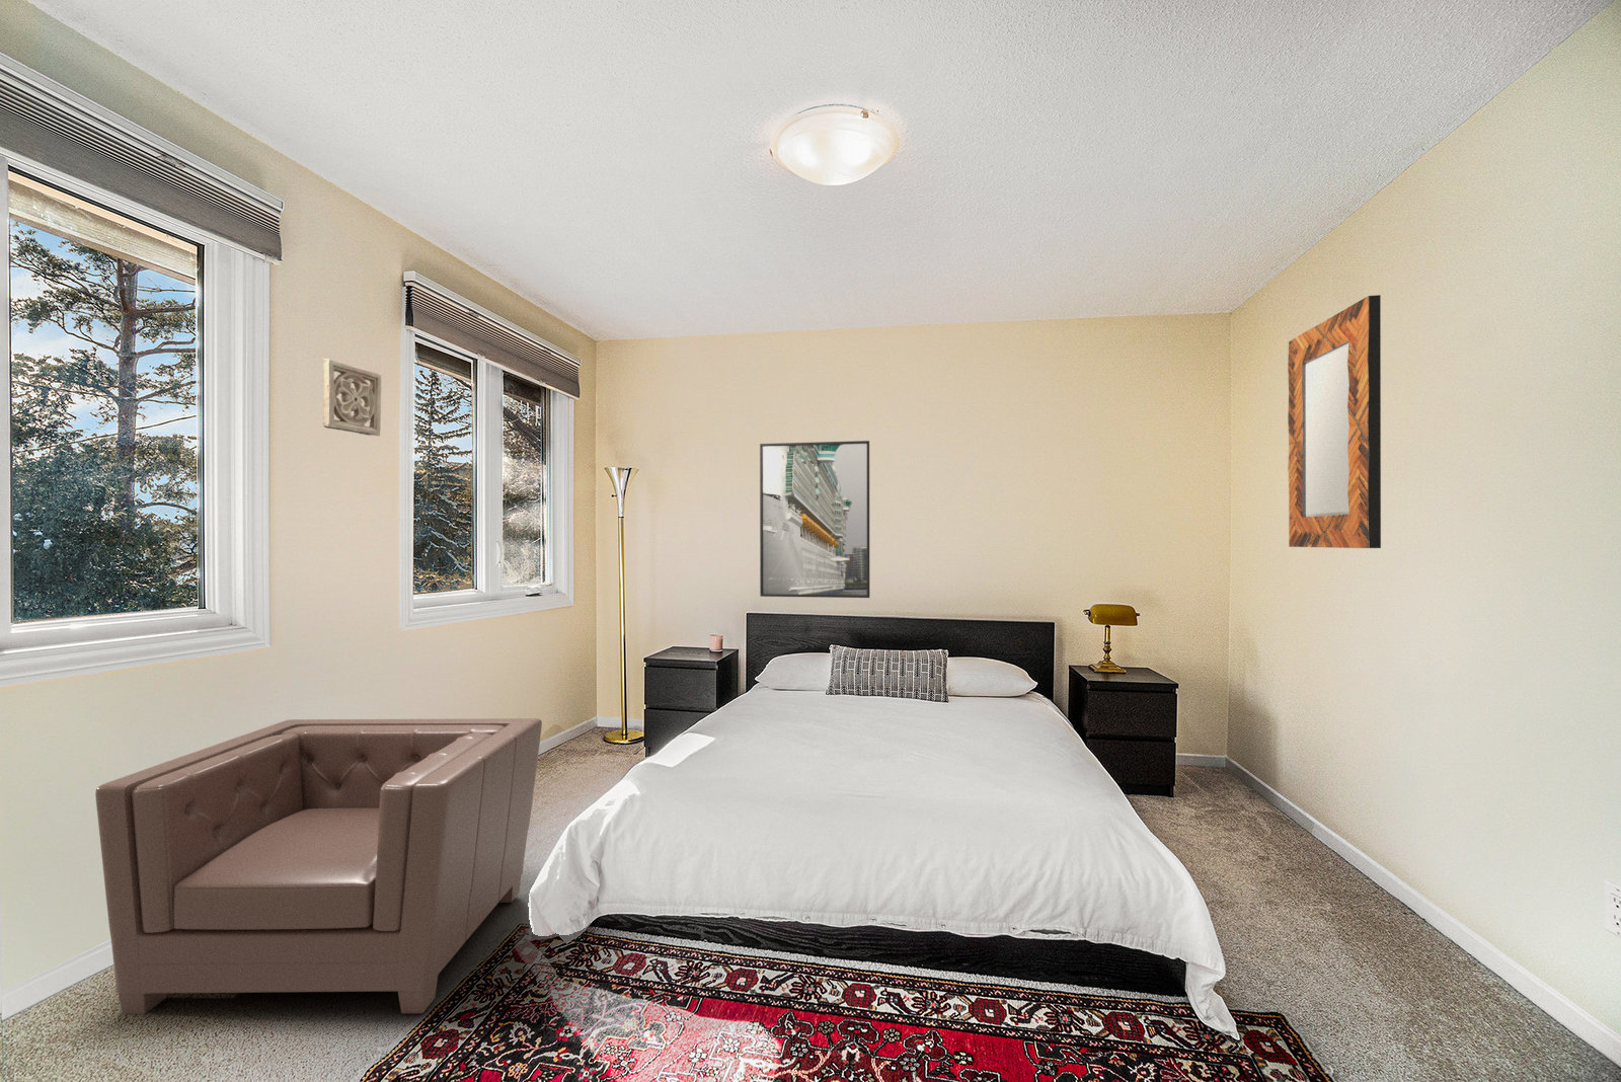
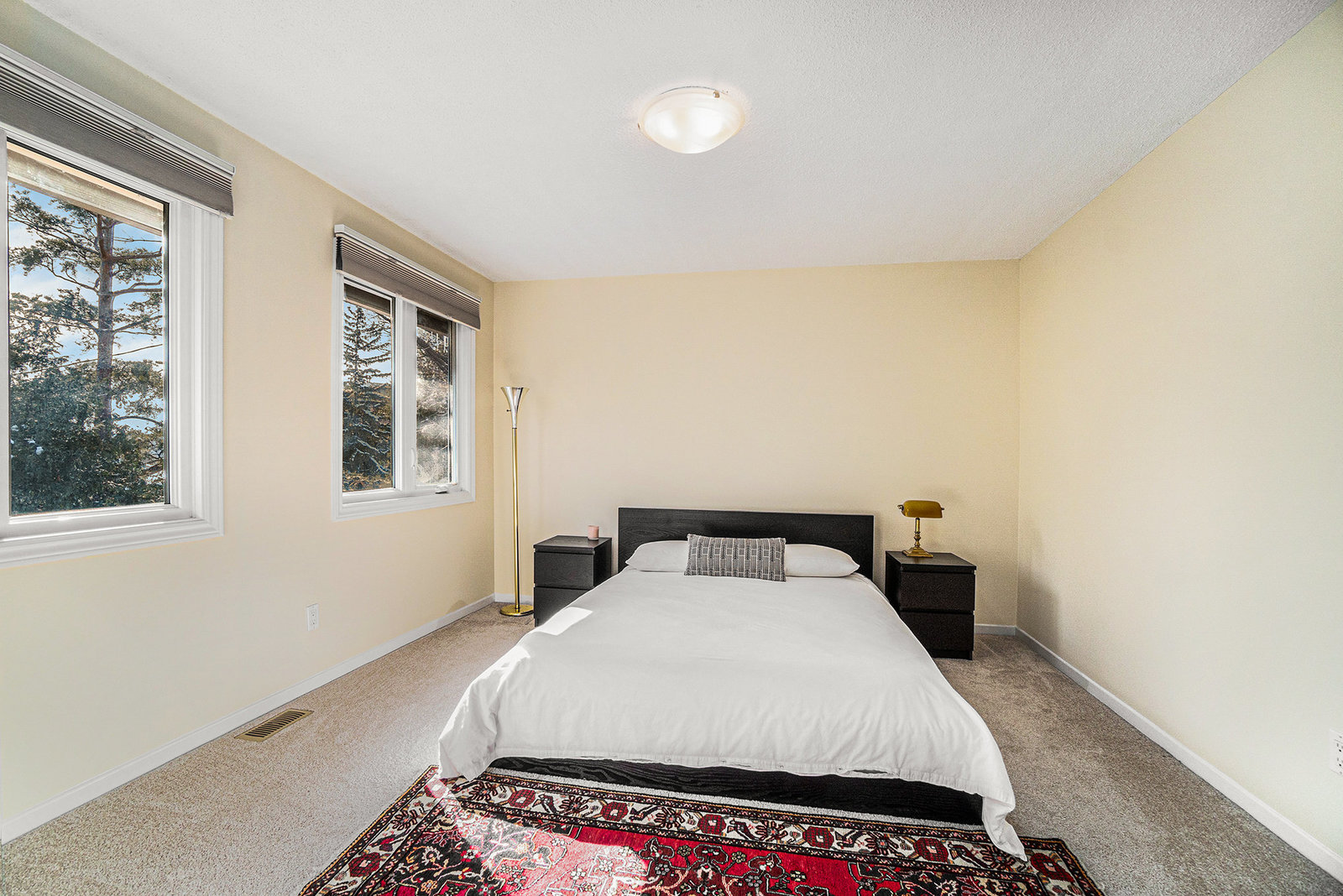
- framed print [759,440,871,599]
- wall ornament [322,357,383,437]
- armchair [94,717,543,1016]
- home mirror [1287,293,1382,549]
